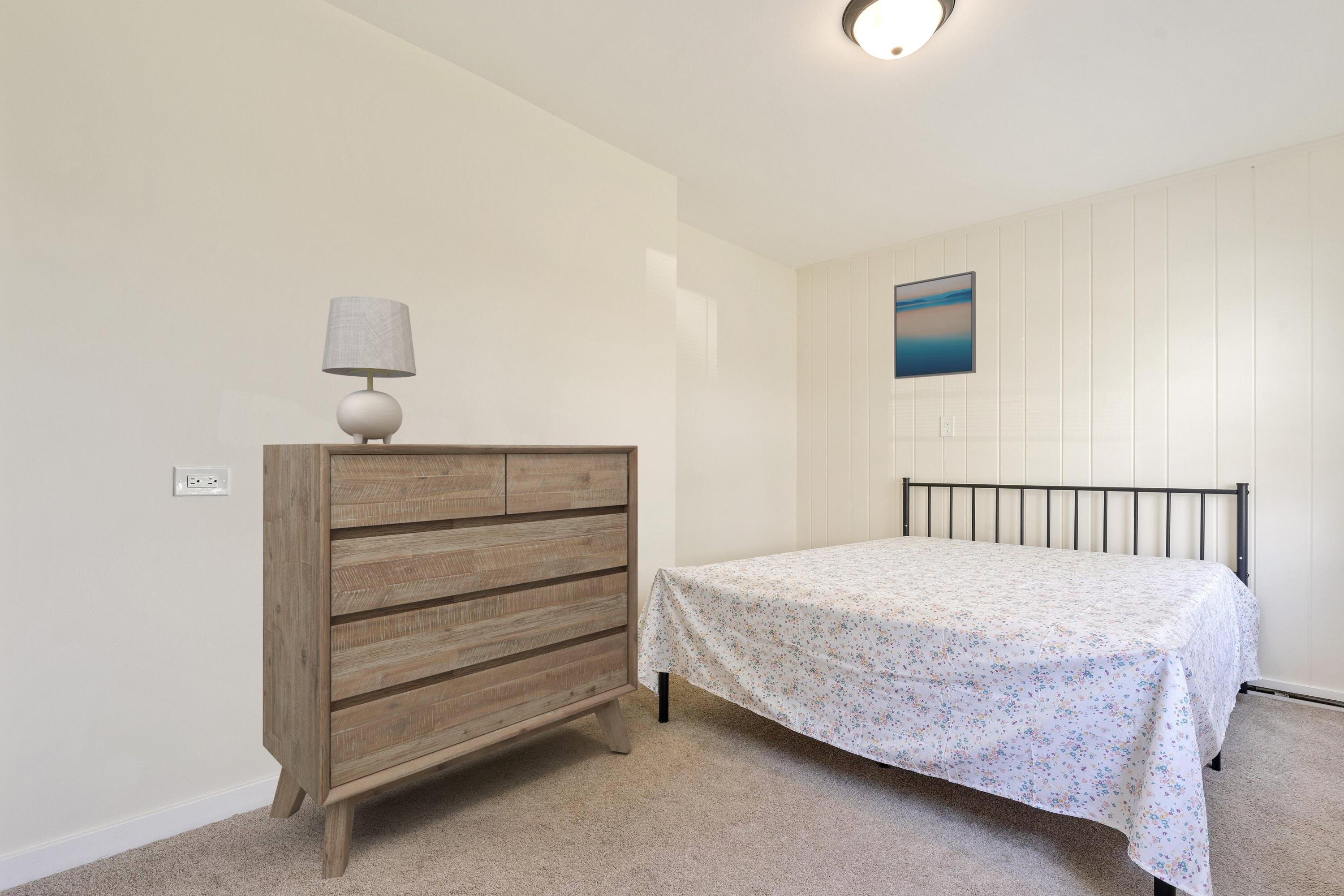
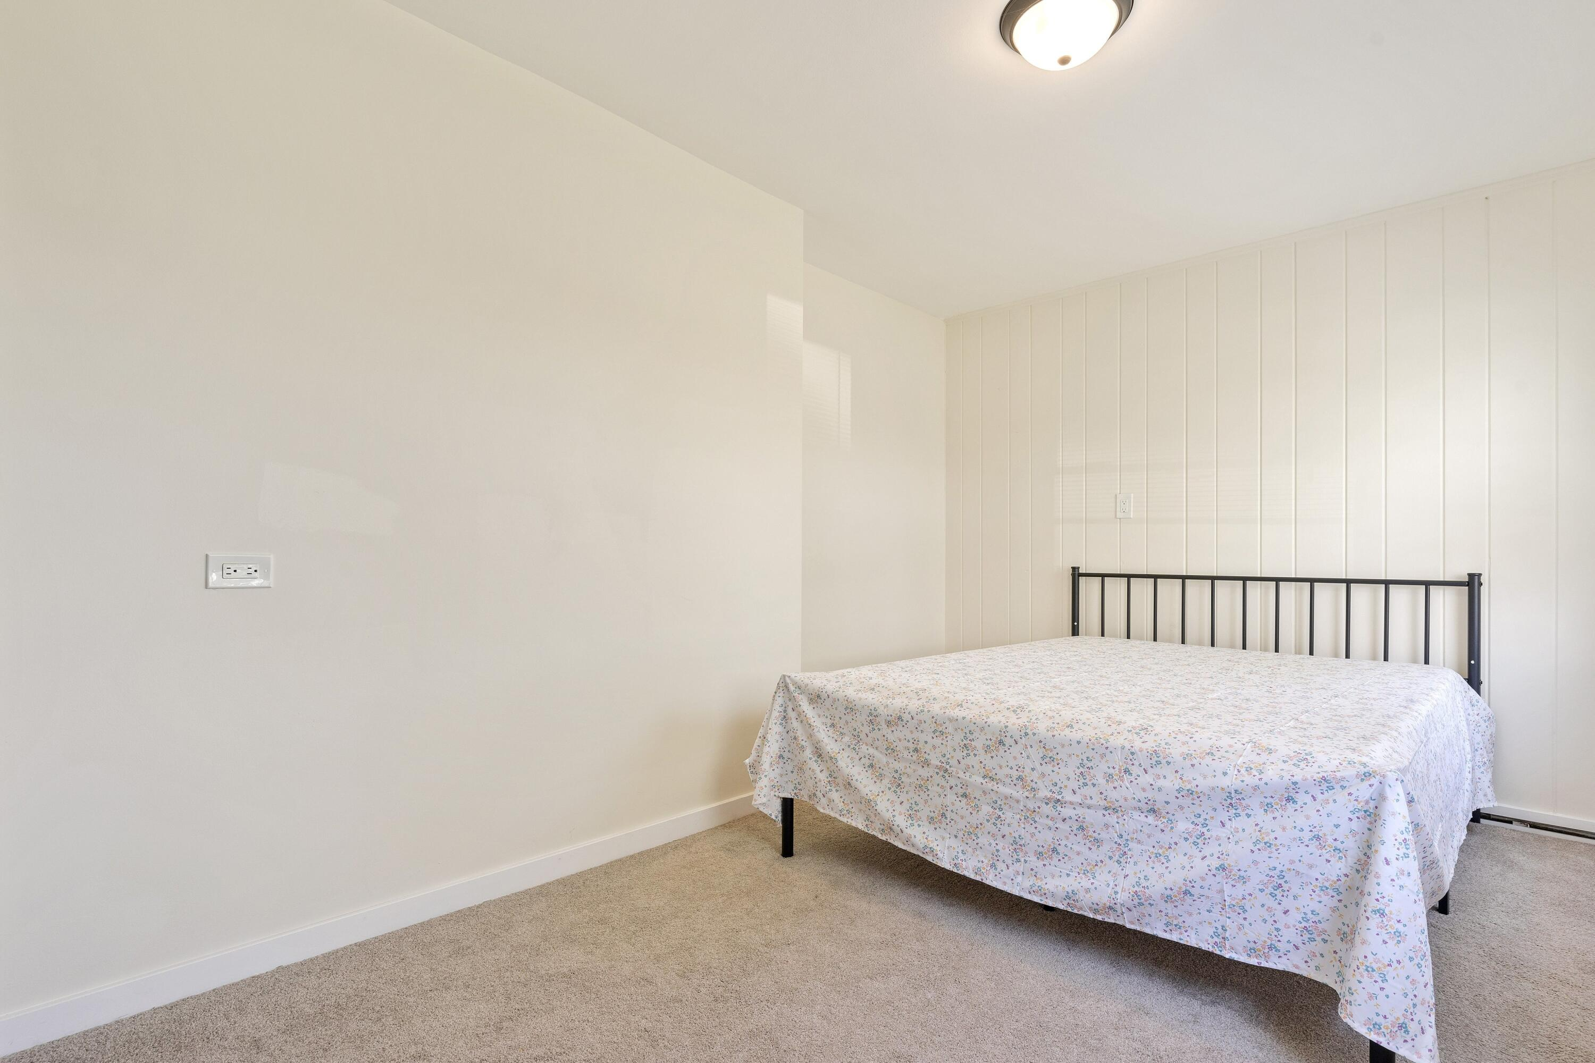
- table lamp [321,296,417,444]
- dresser [263,443,638,880]
- wall art [894,271,977,379]
